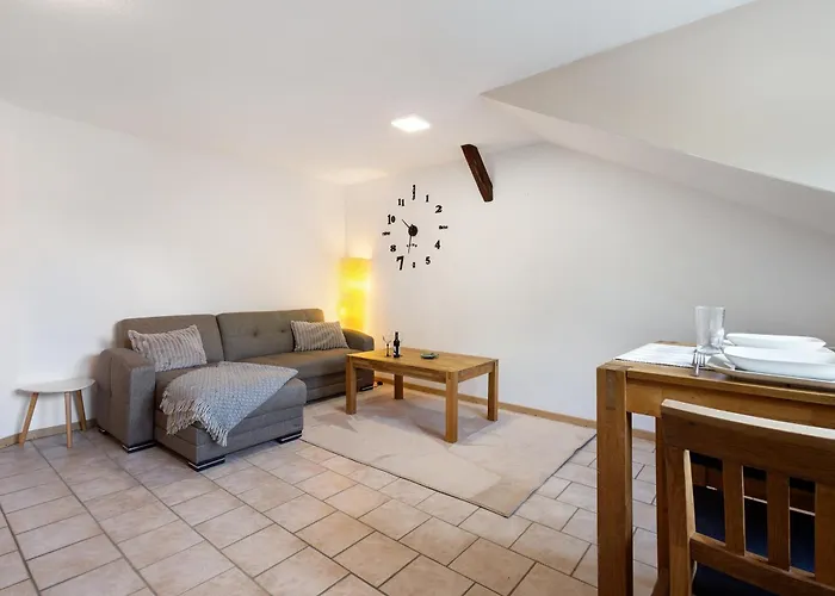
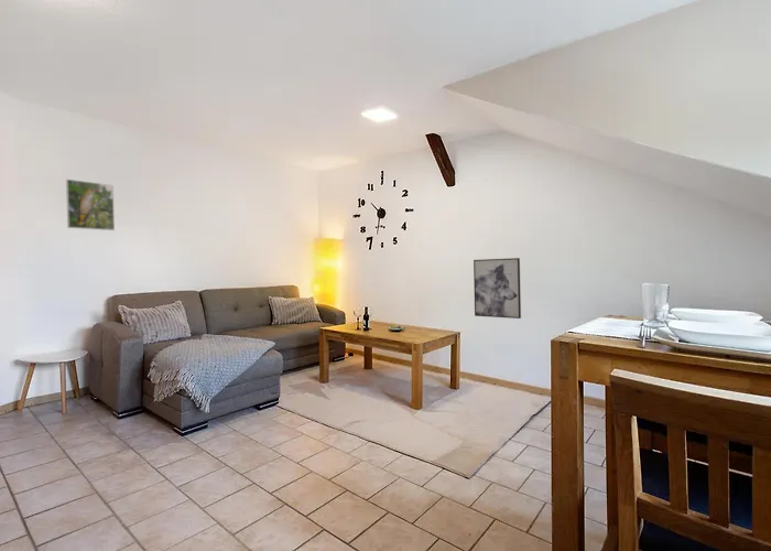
+ wall art [473,257,522,320]
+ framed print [65,179,116,231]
